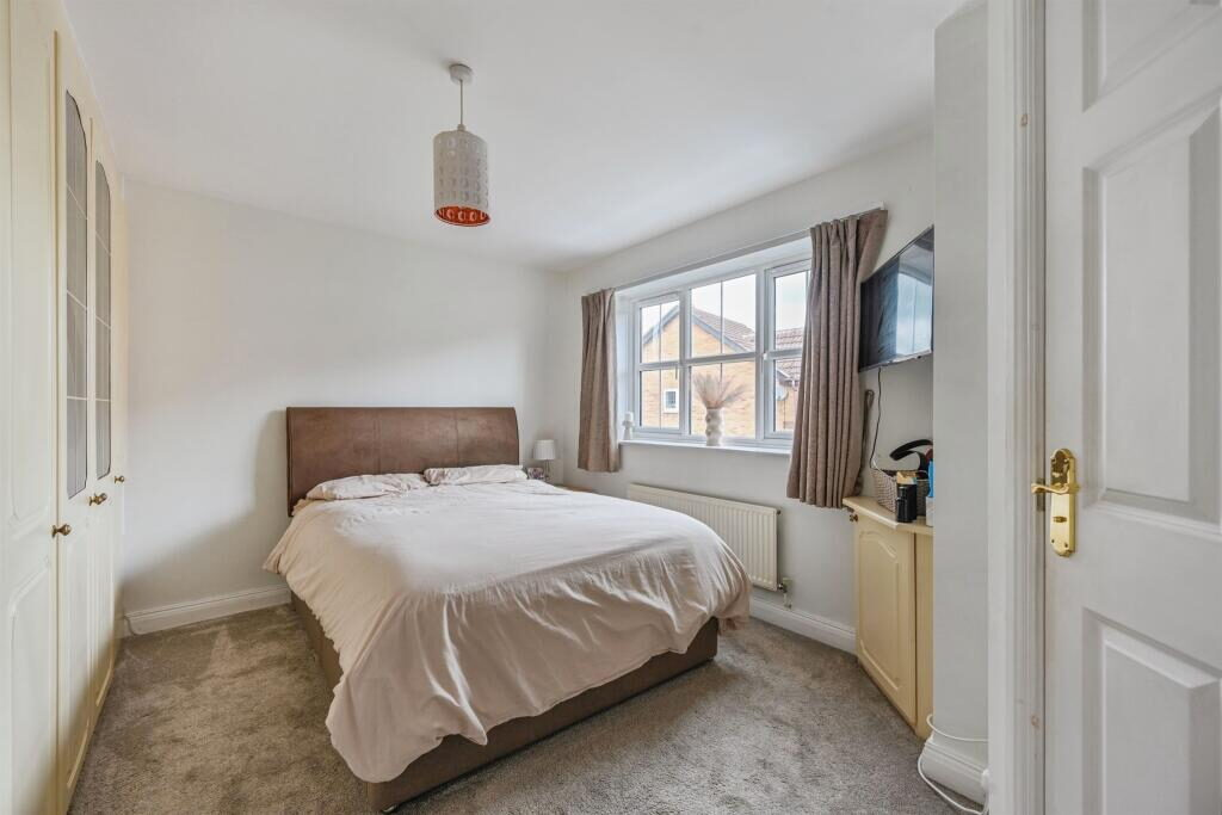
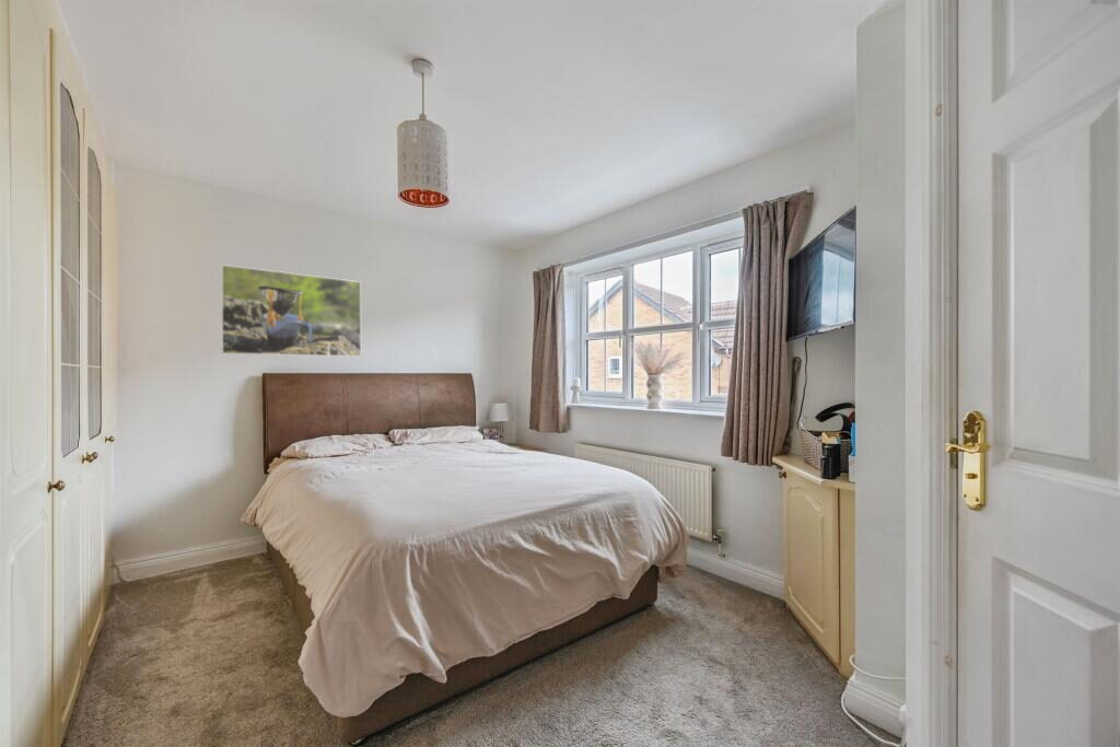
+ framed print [220,264,362,358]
